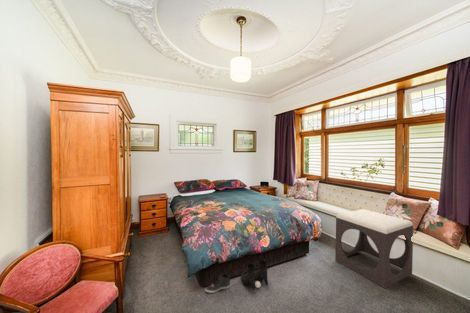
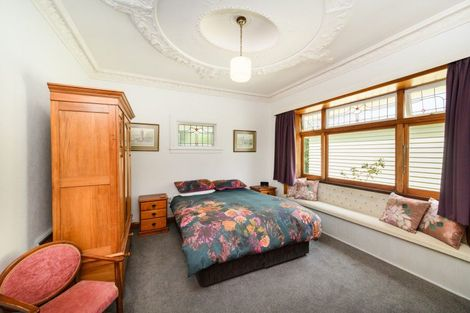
- sneaker [204,273,231,294]
- footstool [334,208,414,290]
- boots [240,260,269,291]
